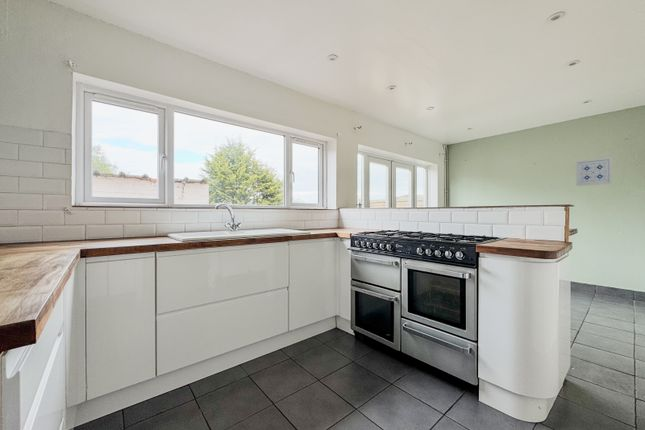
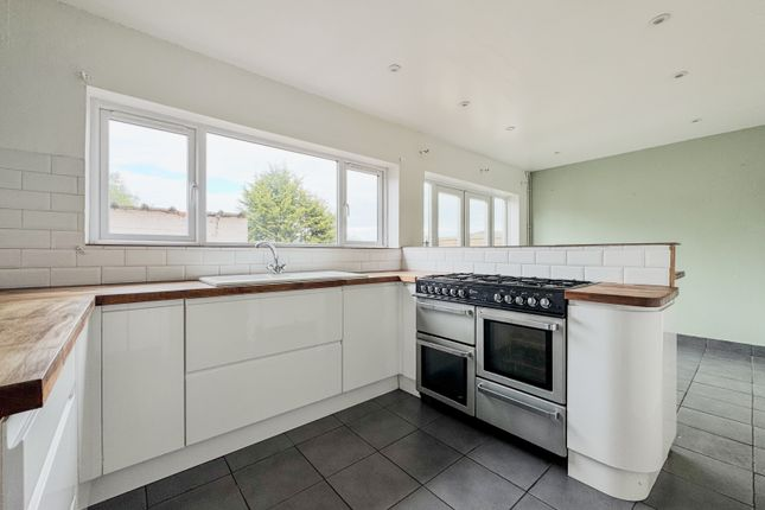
- wall art [575,157,613,187]
